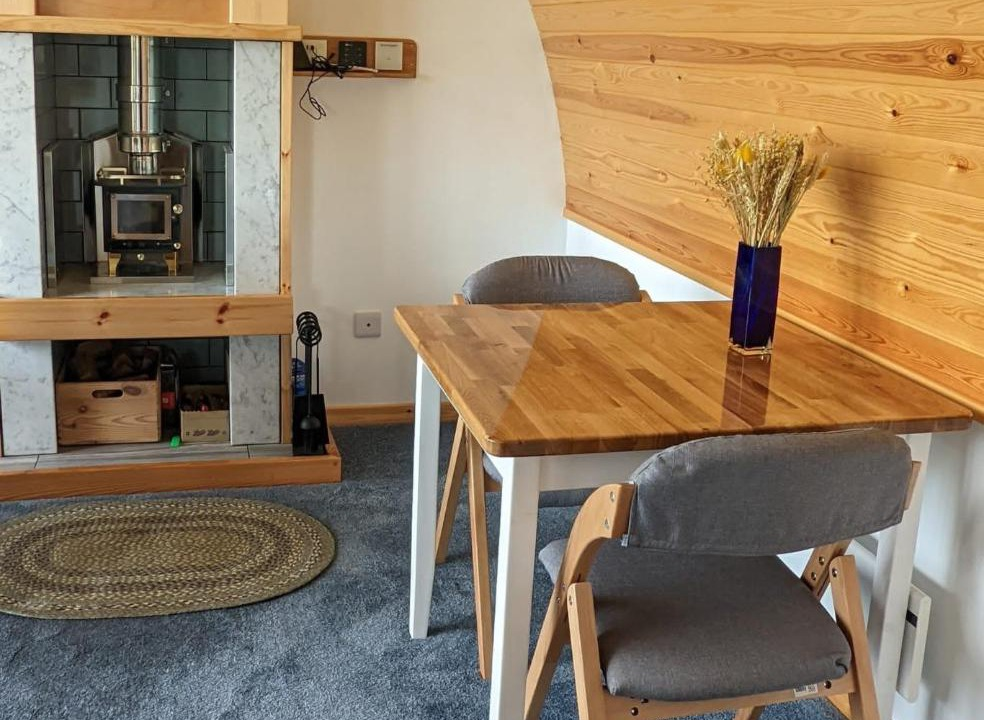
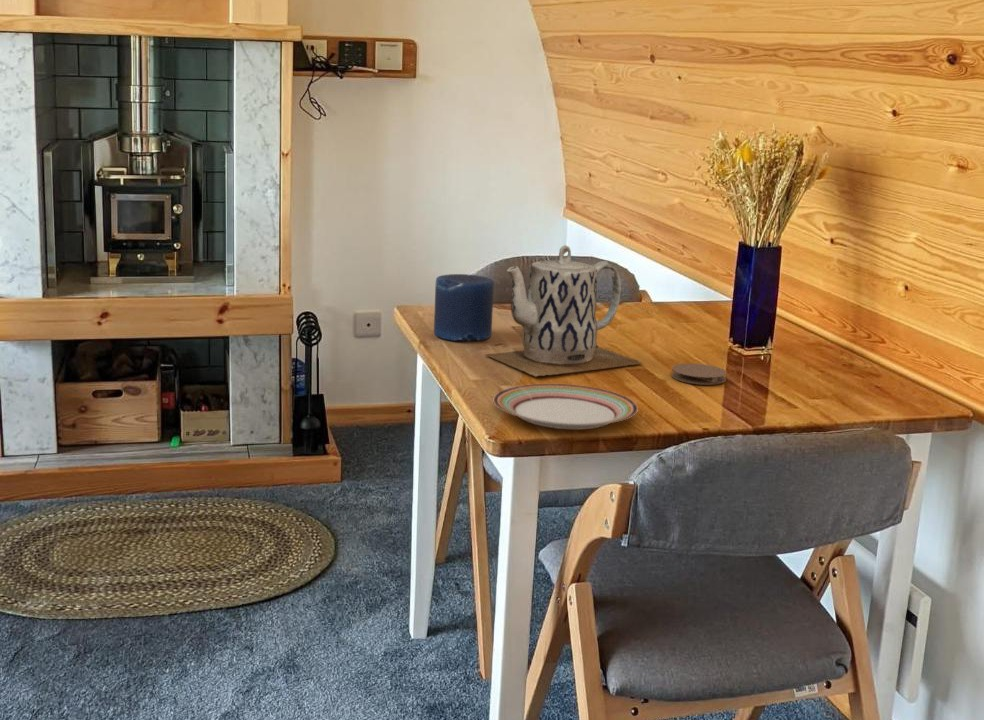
+ plate [493,383,639,430]
+ teapot [484,244,643,378]
+ coaster [670,363,728,386]
+ candle [433,273,495,342]
